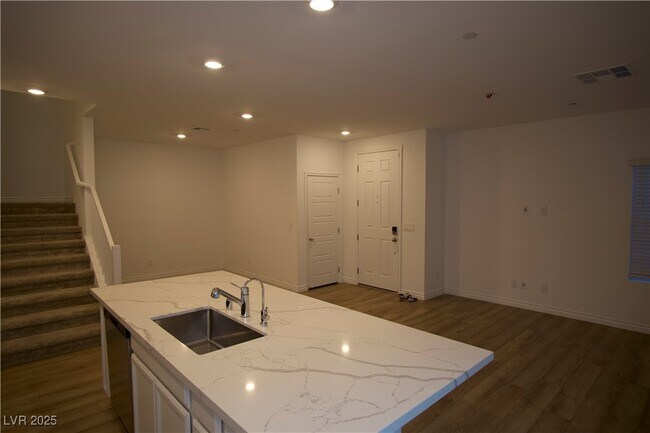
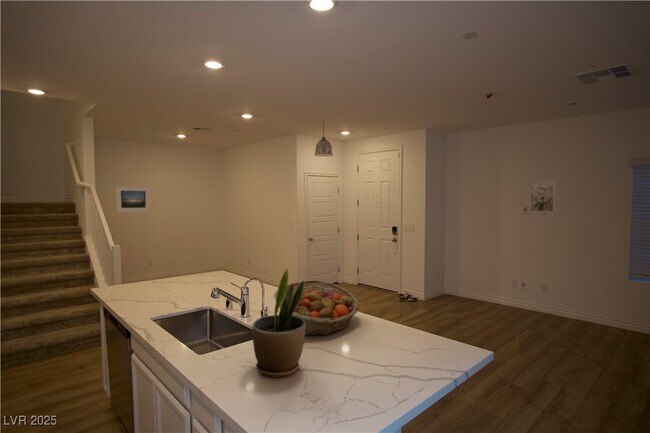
+ potted plant [251,267,306,379]
+ pendant lamp [313,119,334,157]
+ wall art [529,179,556,213]
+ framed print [115,185,151,213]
+ fruit basket [273,279,360,336]
